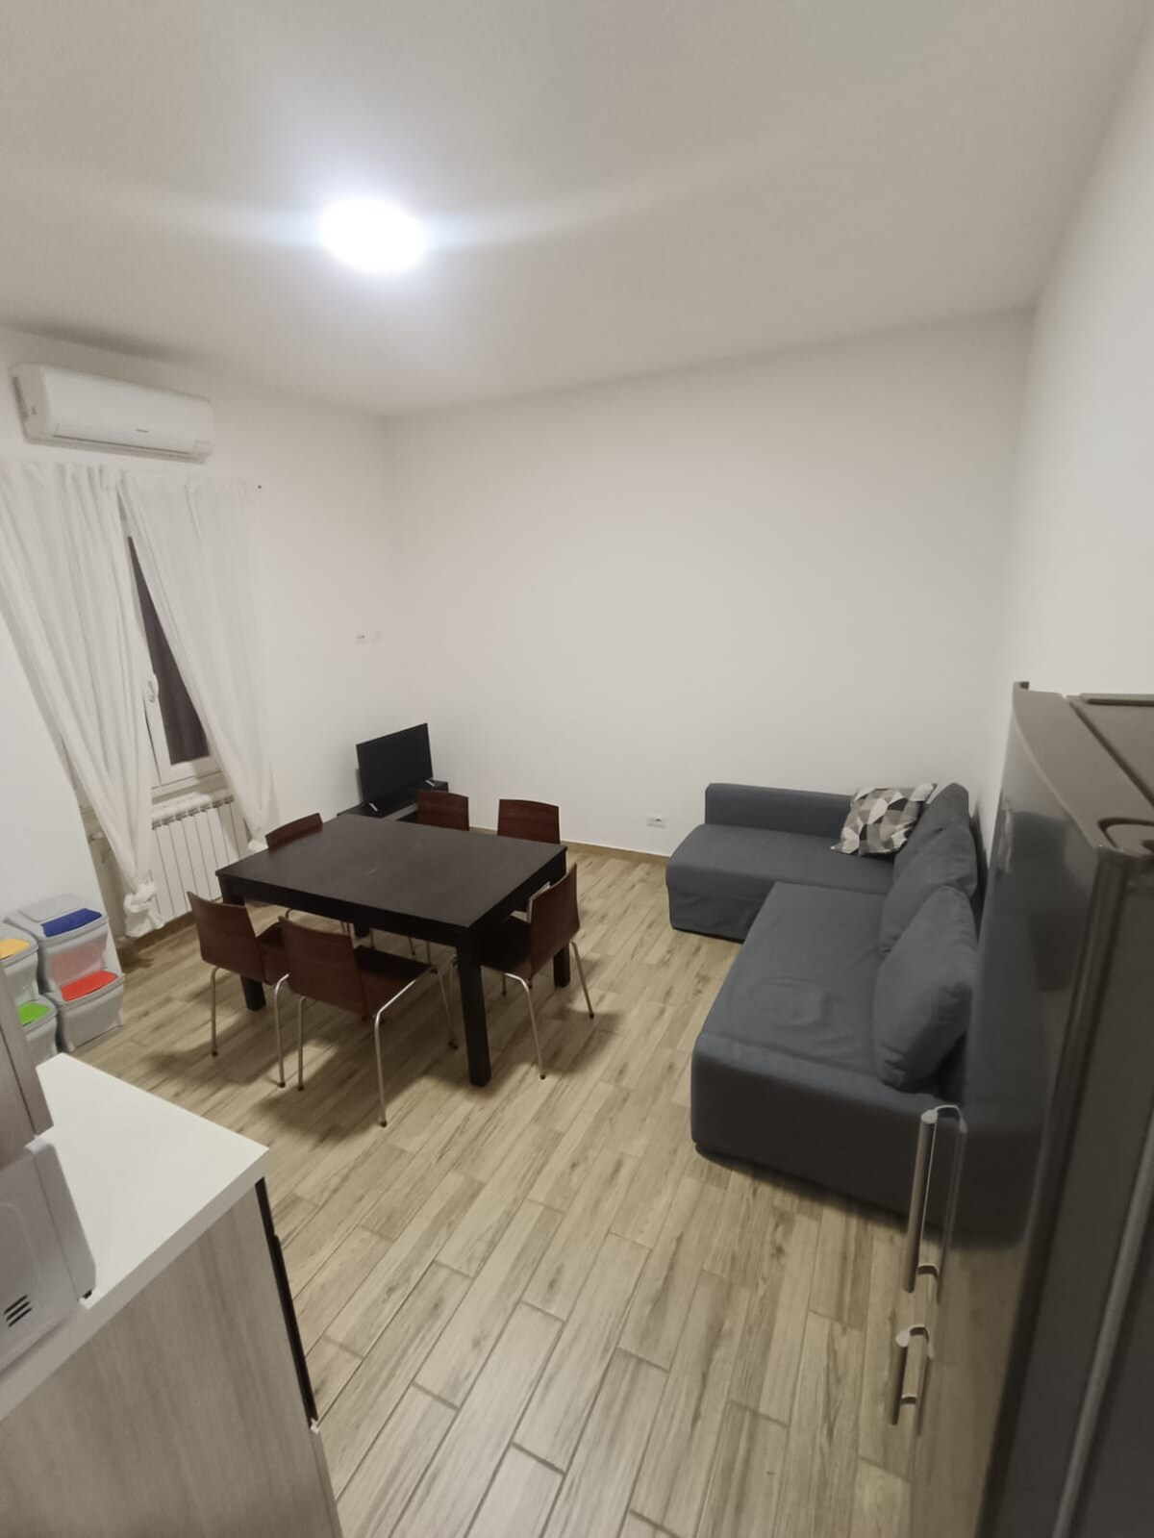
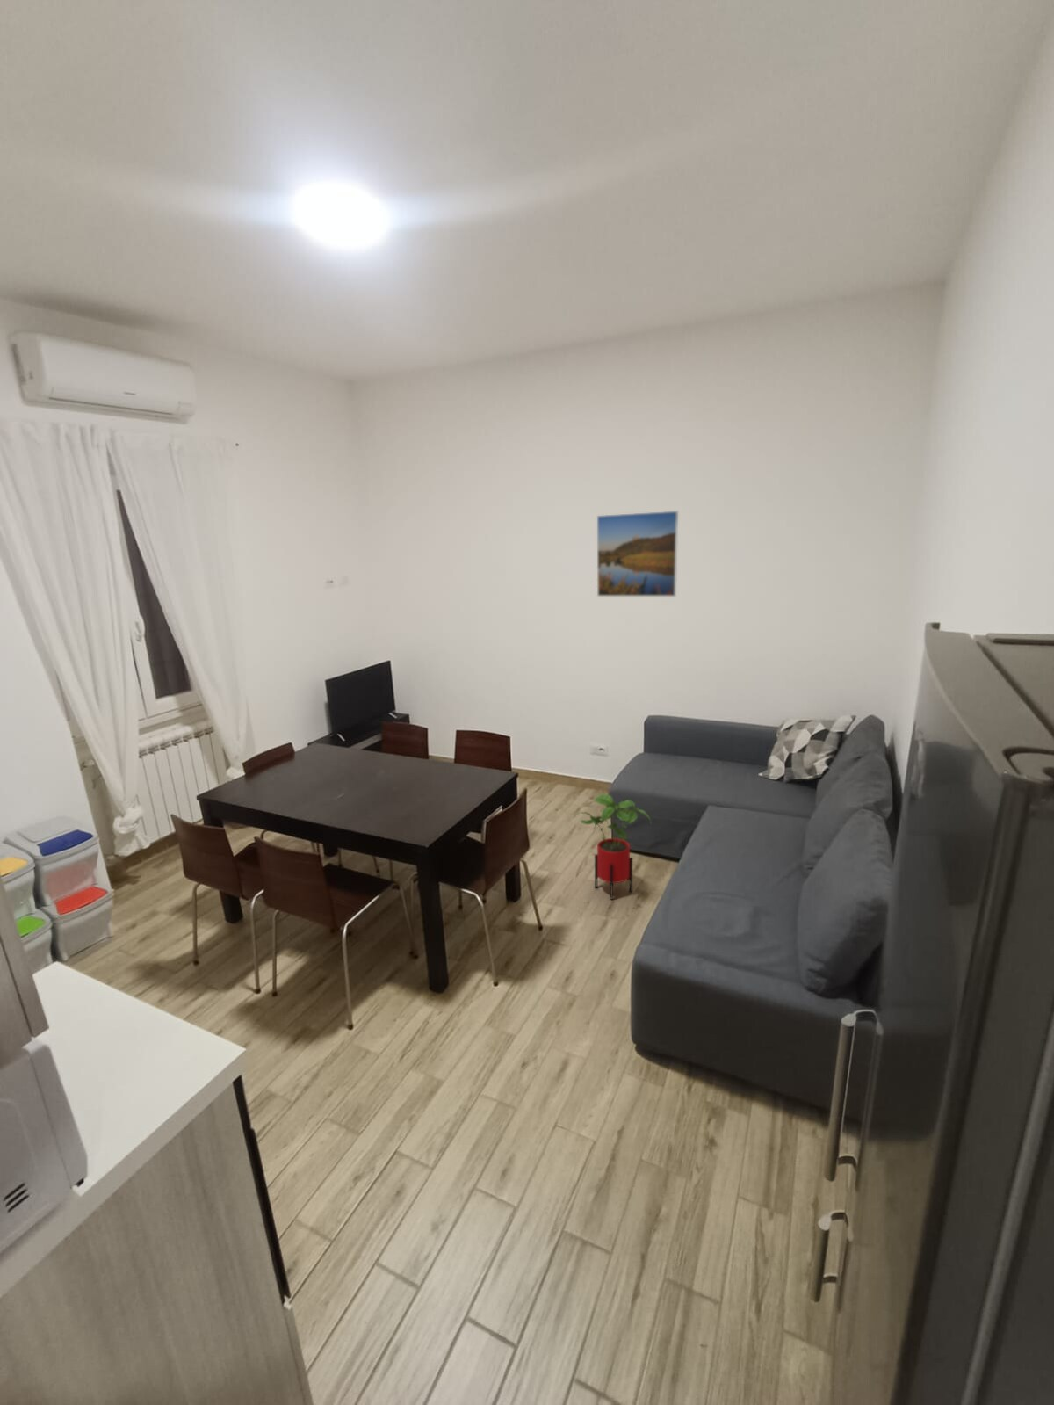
+ house plant [571,794,652,900]
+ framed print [597,510,679,598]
